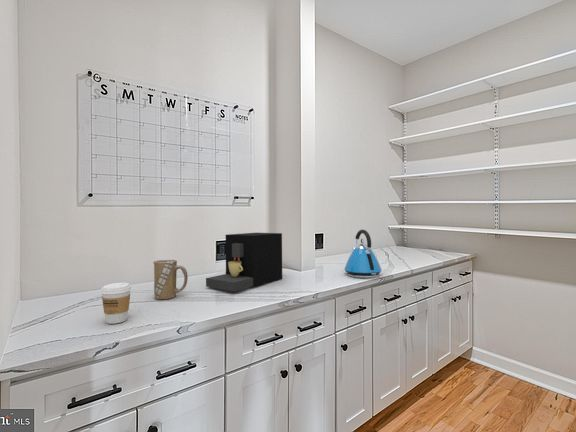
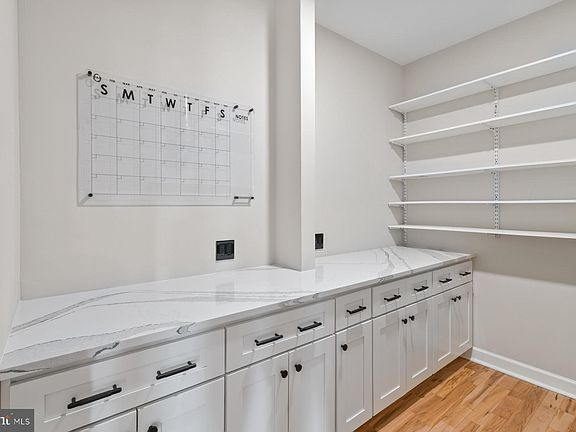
- kettle [343,229,383,279]
- mug [153,259,189,300]
- coffee maker [205,232,283,292]
- coffee cup [100,281,132,325]
